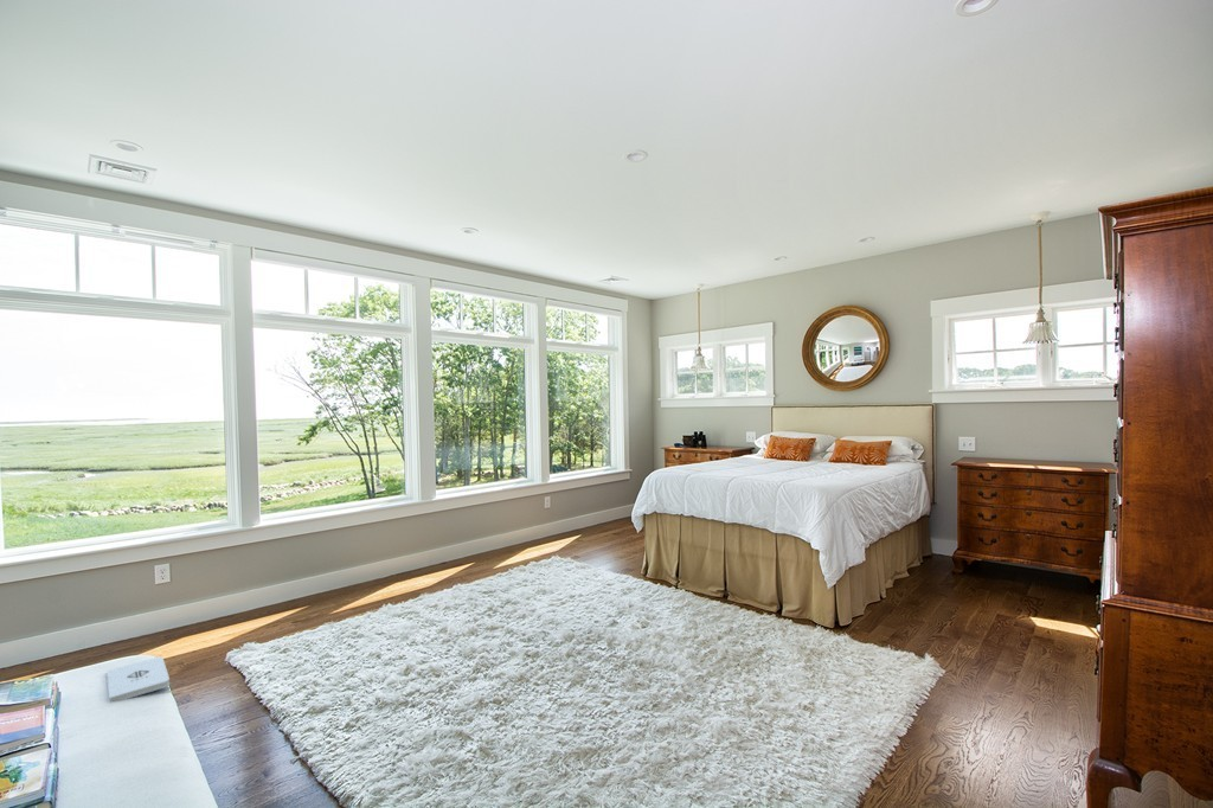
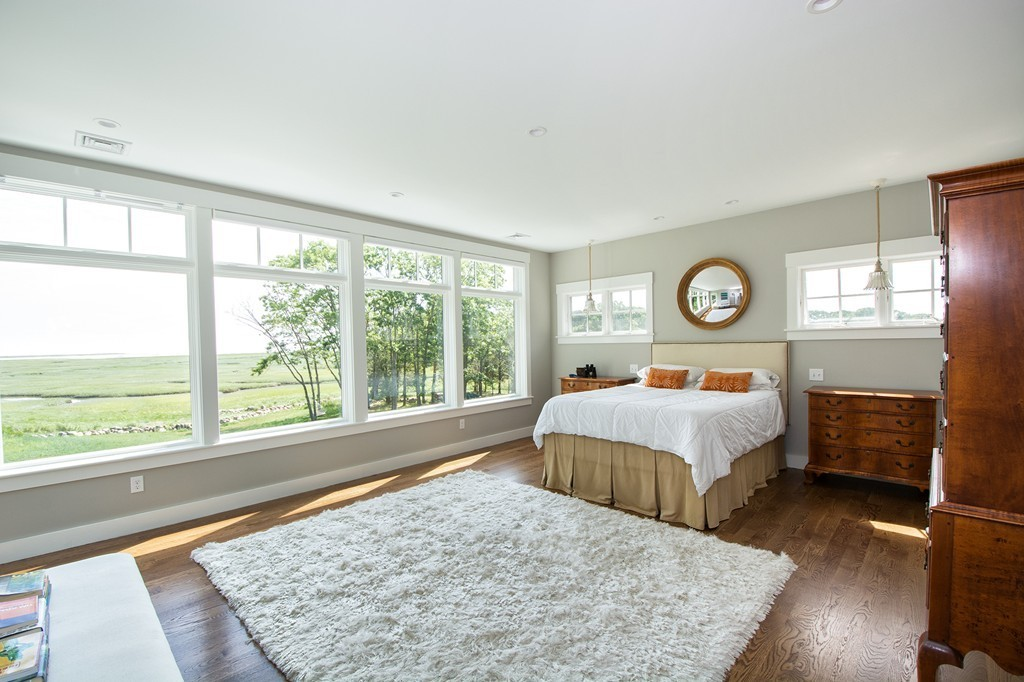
- notepad [105,655,171,703]
